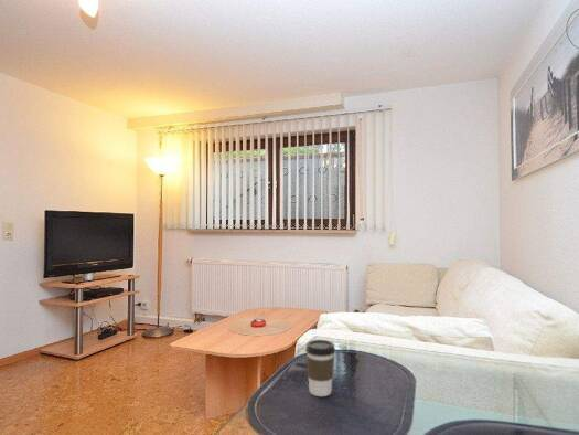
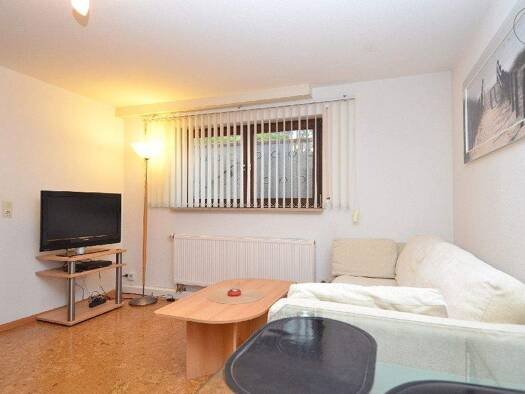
- coffee cup [304,339,336,397]
